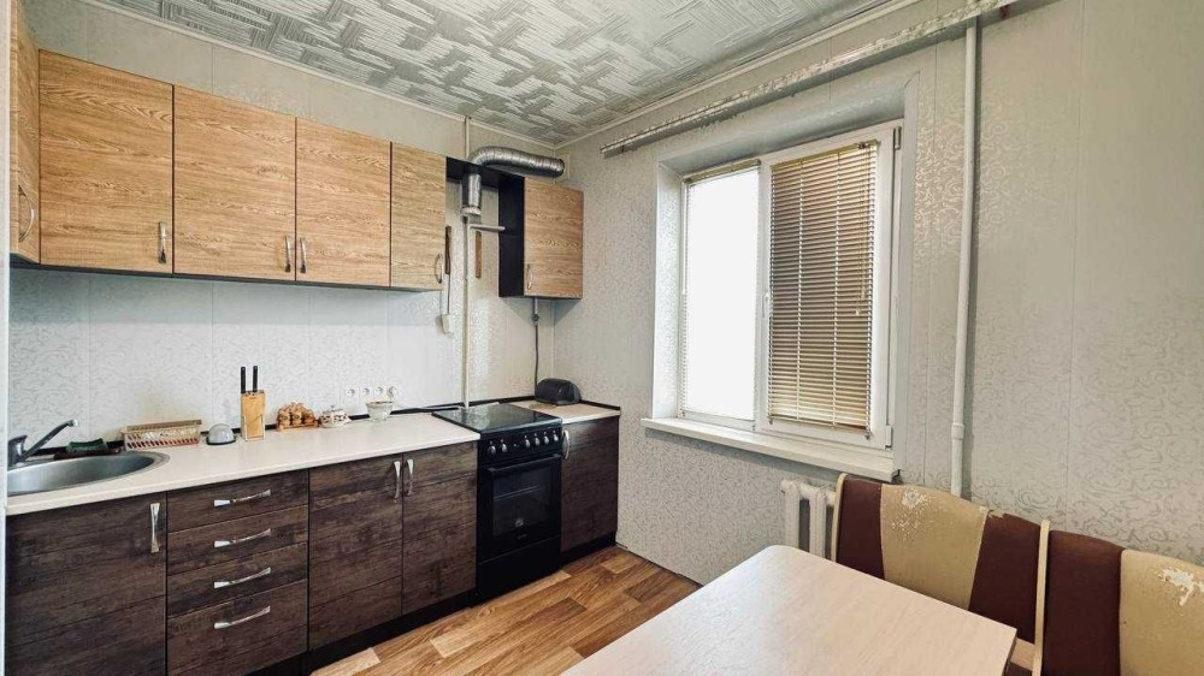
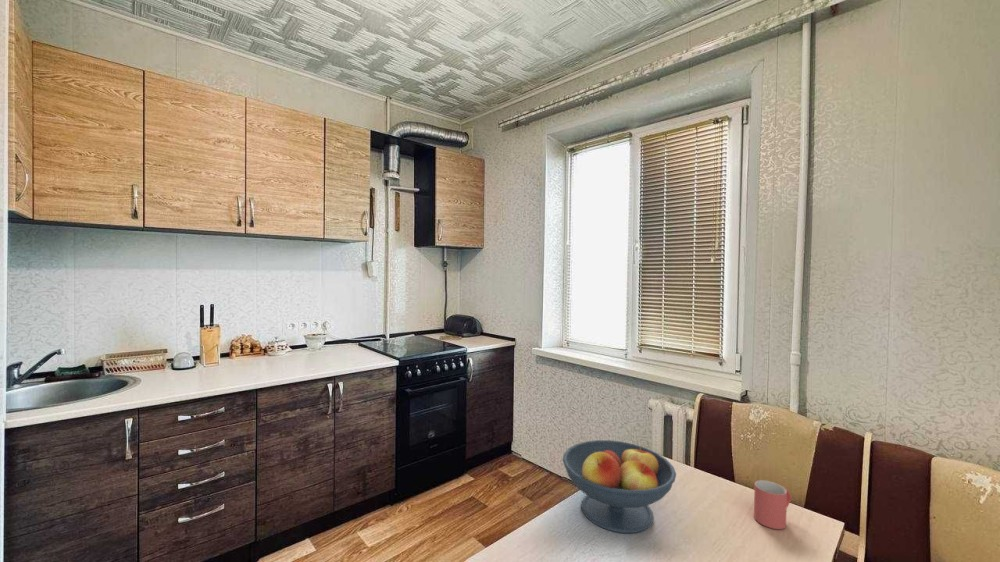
+ fruit bowl [562,439,677,534]
+ mug [753,479,793,530]
